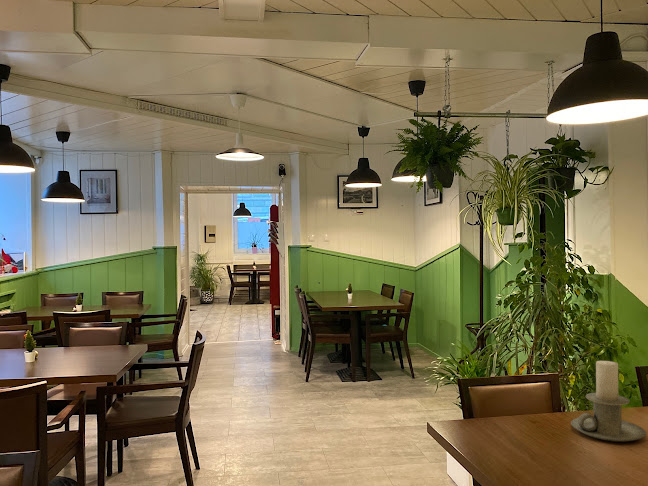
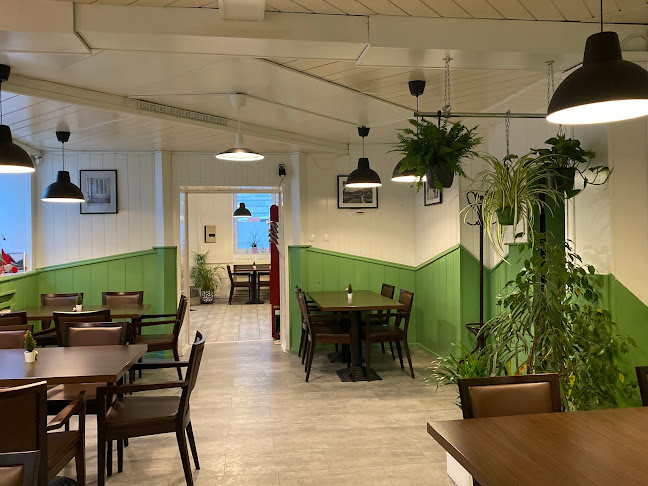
- candle holder [570,360,647,443]
